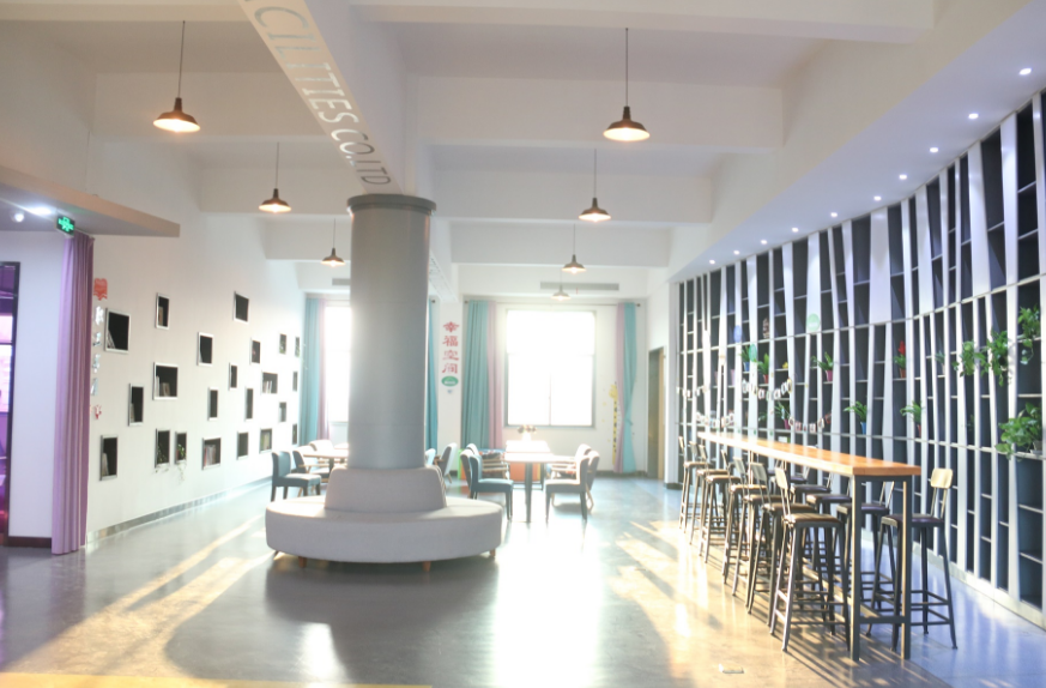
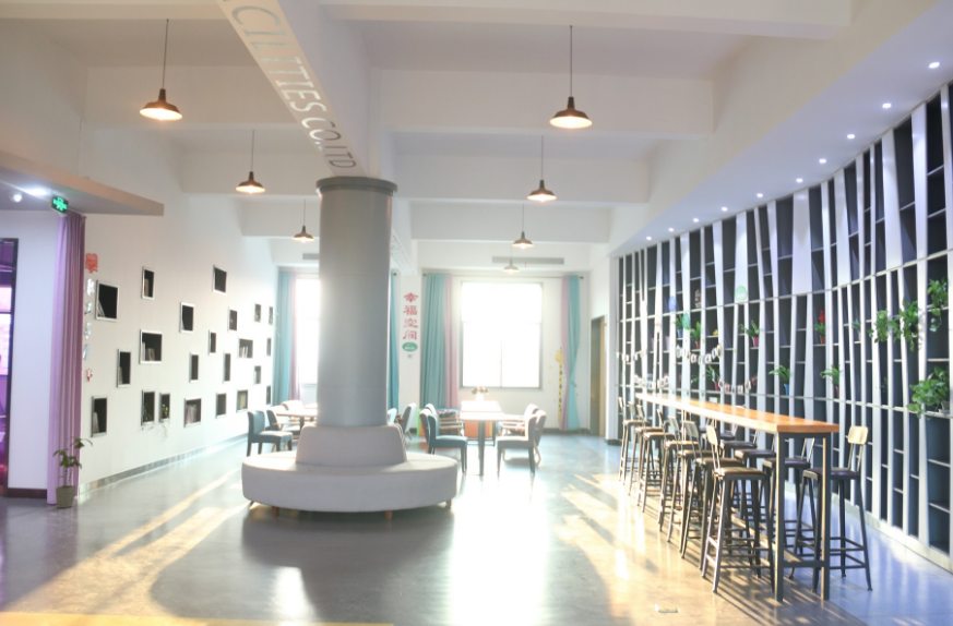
+ house plant [52,436,94,509]
